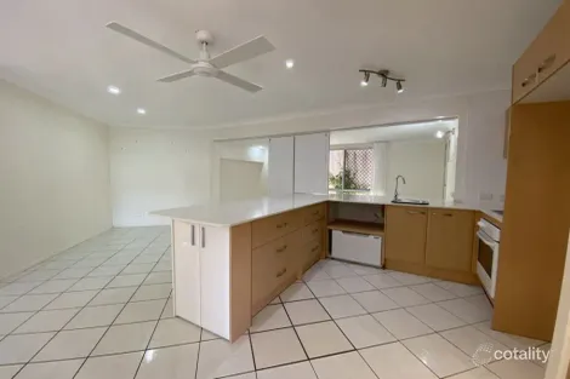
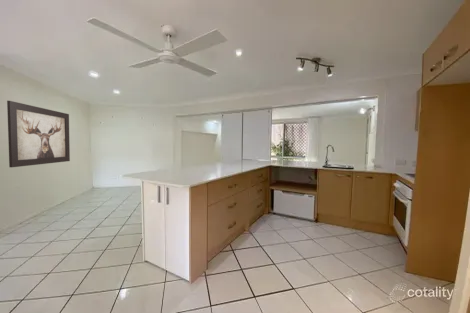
+ wall art [6,100,71,168]
